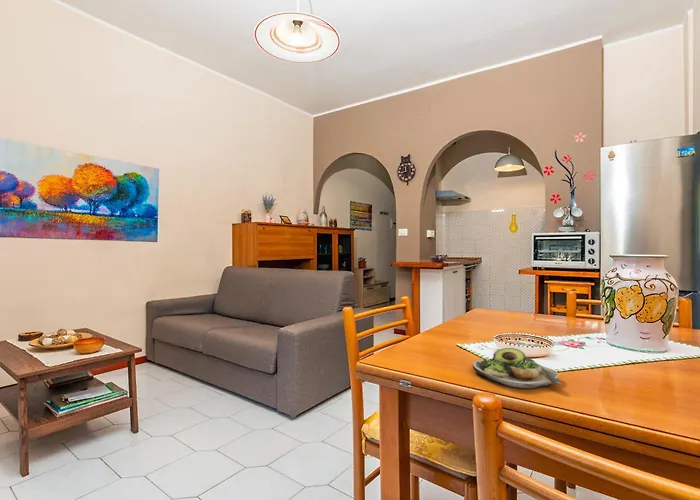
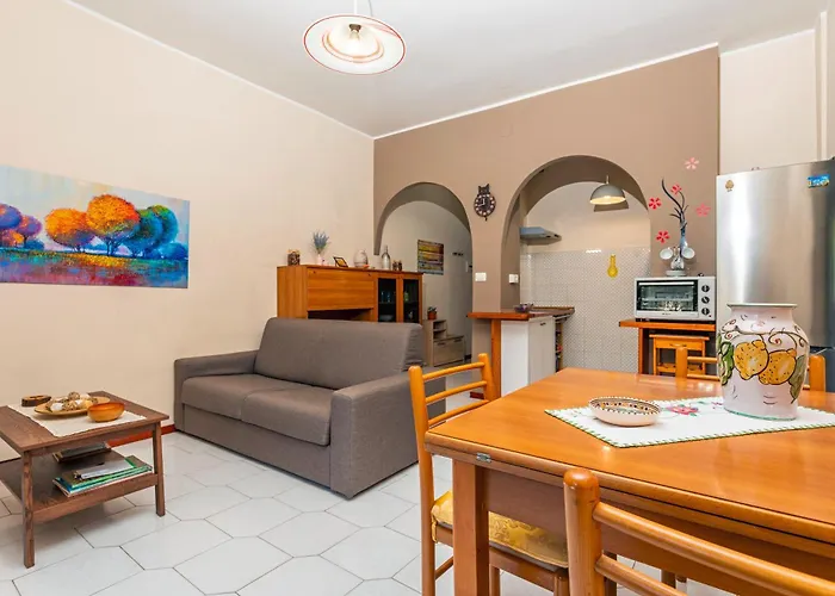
- salad plate [472,347,561,389]
